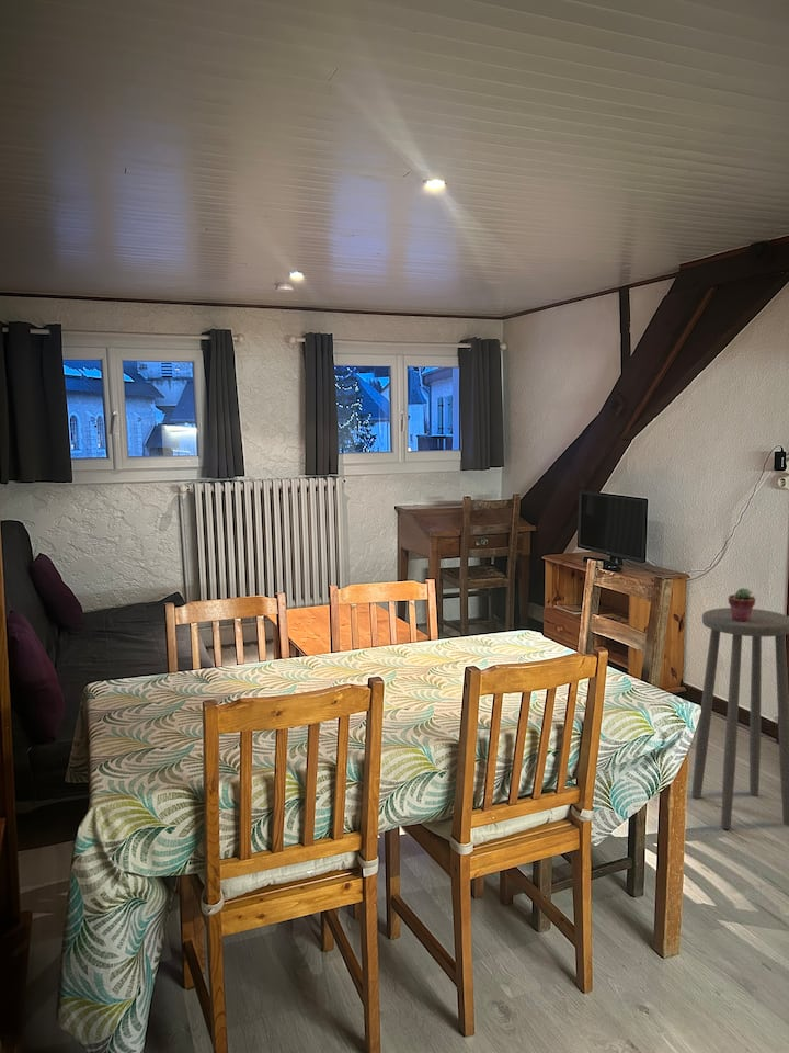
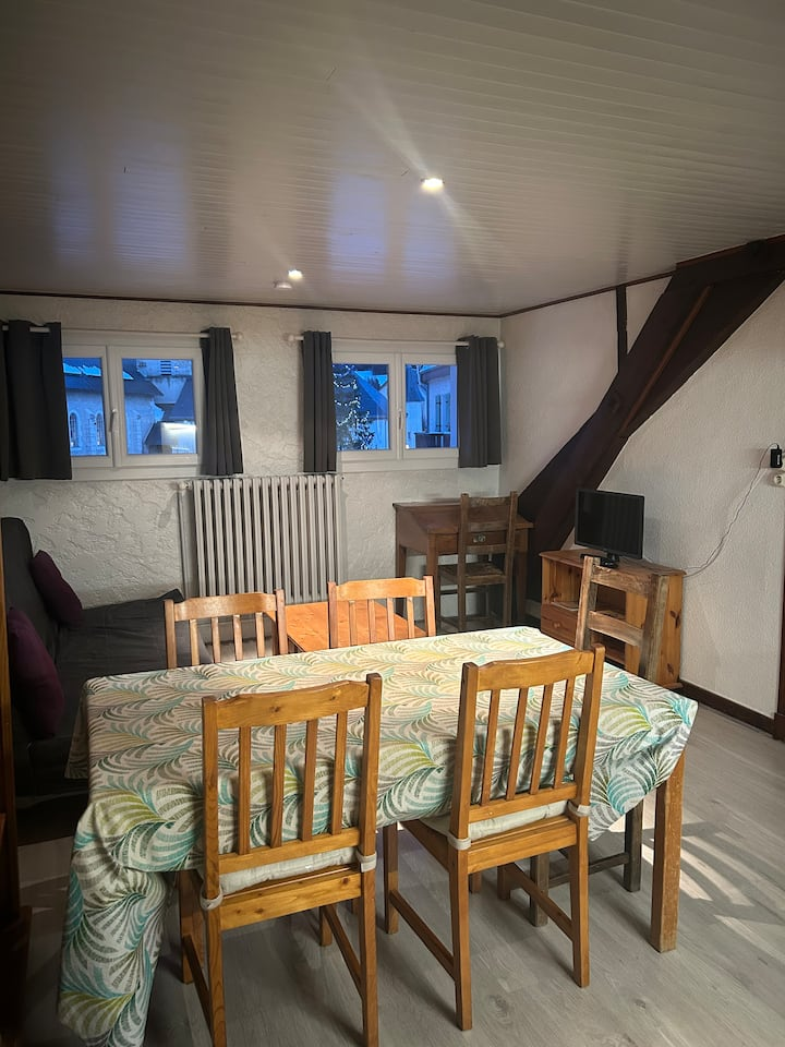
- stool [690,607,789,830]
- potted succulent [728,587,757,622]
